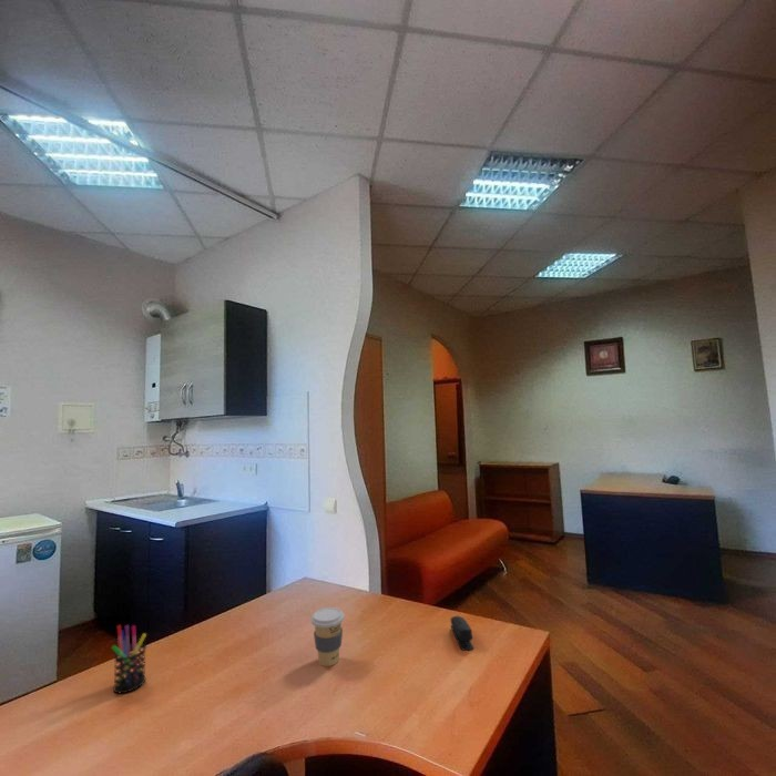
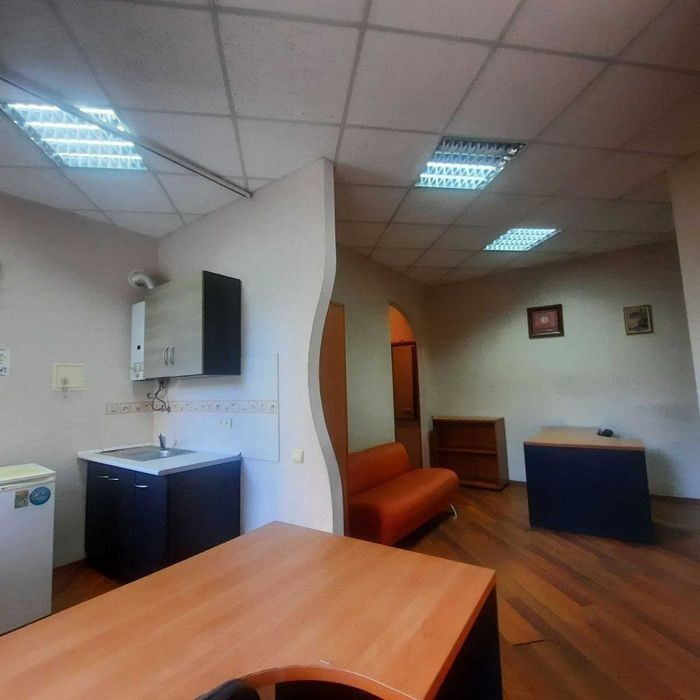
- pen holder [111,624,147,694]
- stapler [450,615,474,652]
- coffee cup [310,606,345,667]
